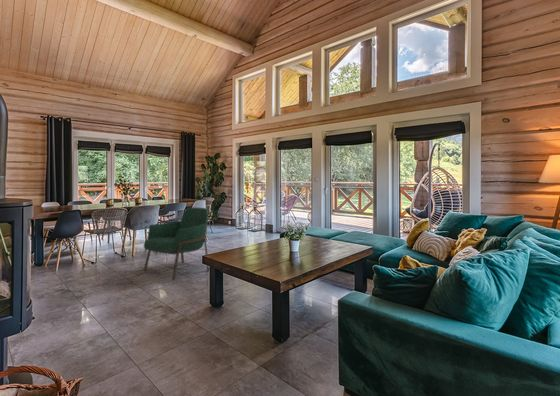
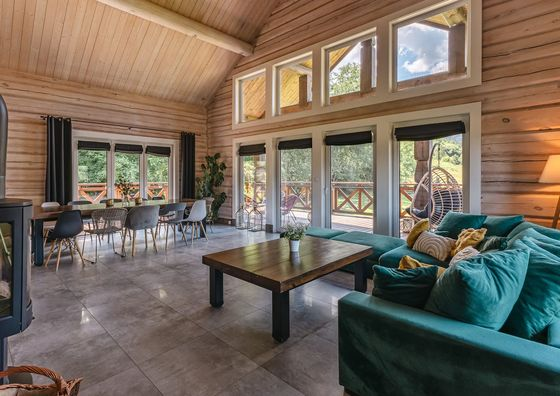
- armchair [143,206,210,281]
